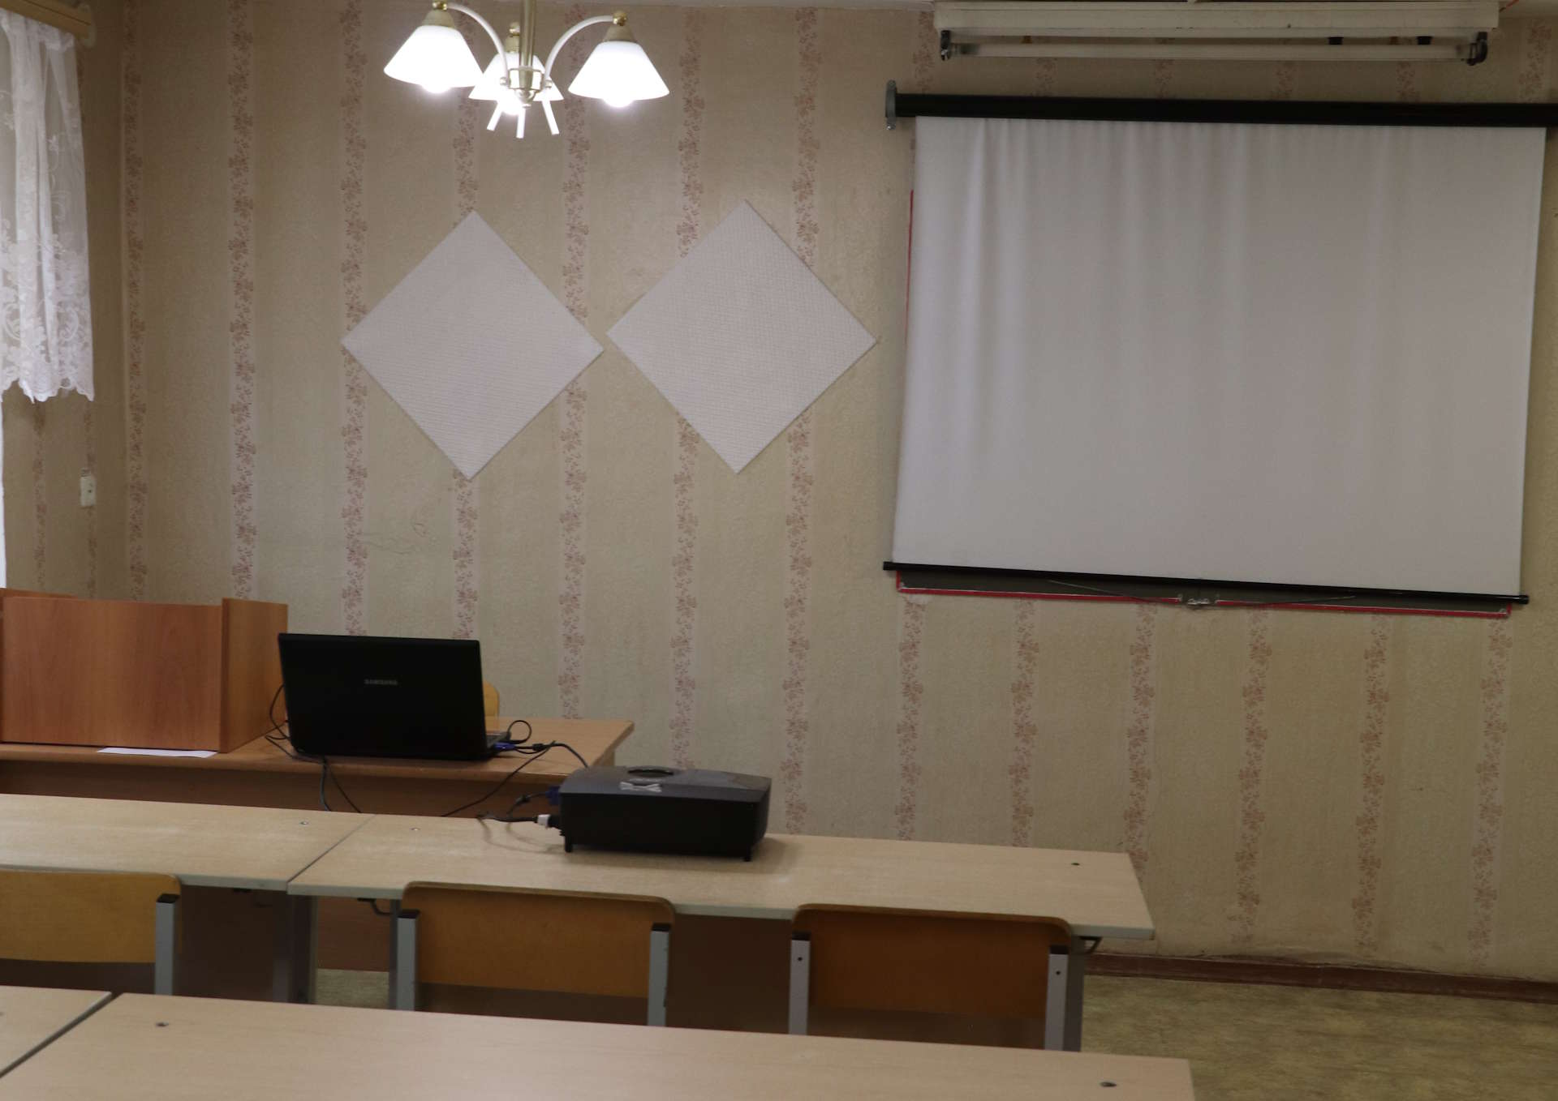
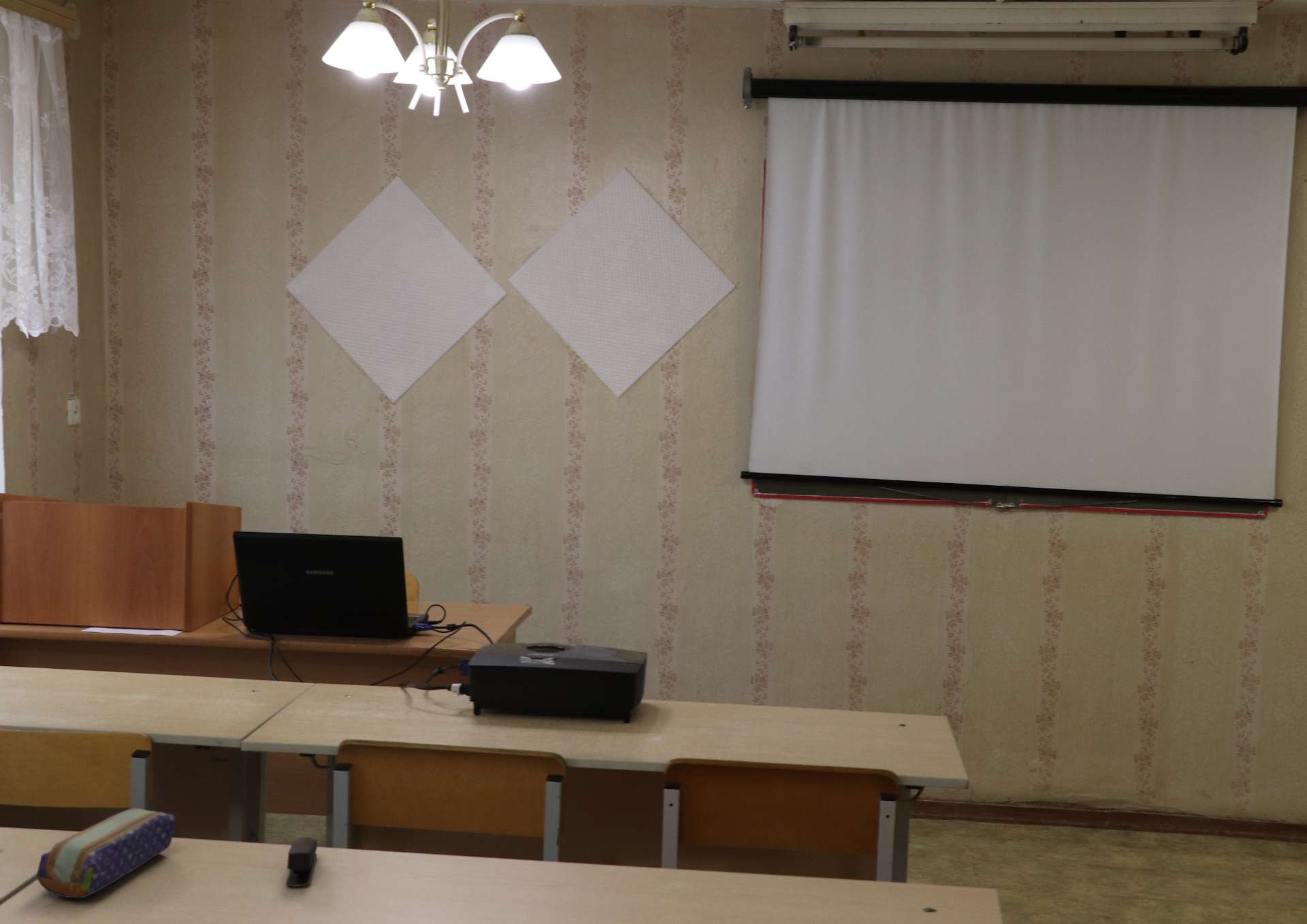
+ stapler [285,836,318,887]
+ pencil case [36,808,176,900]
